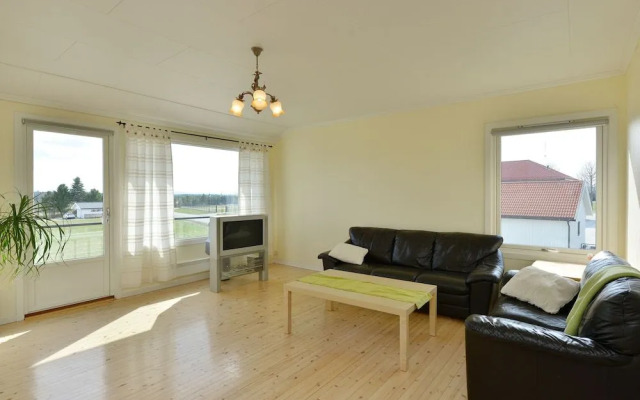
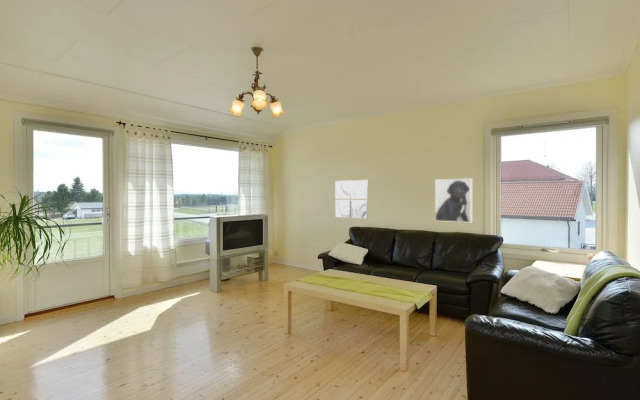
+ wall art [334,179,369,220]
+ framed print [434,177,473,223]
